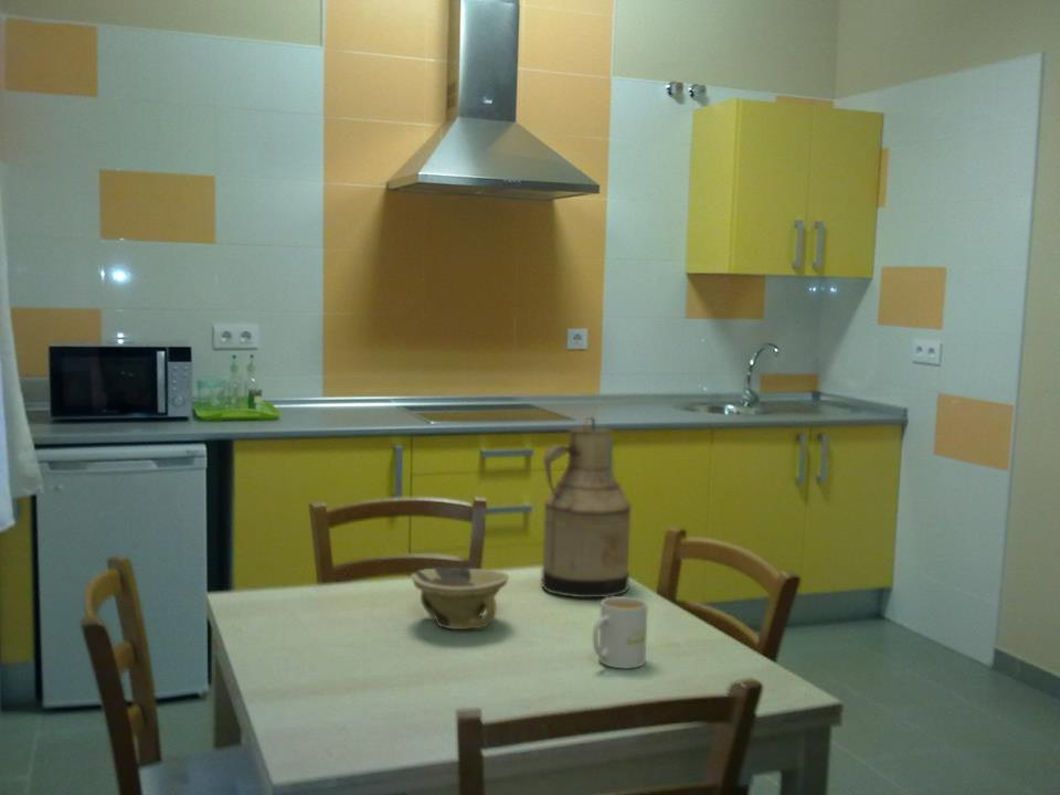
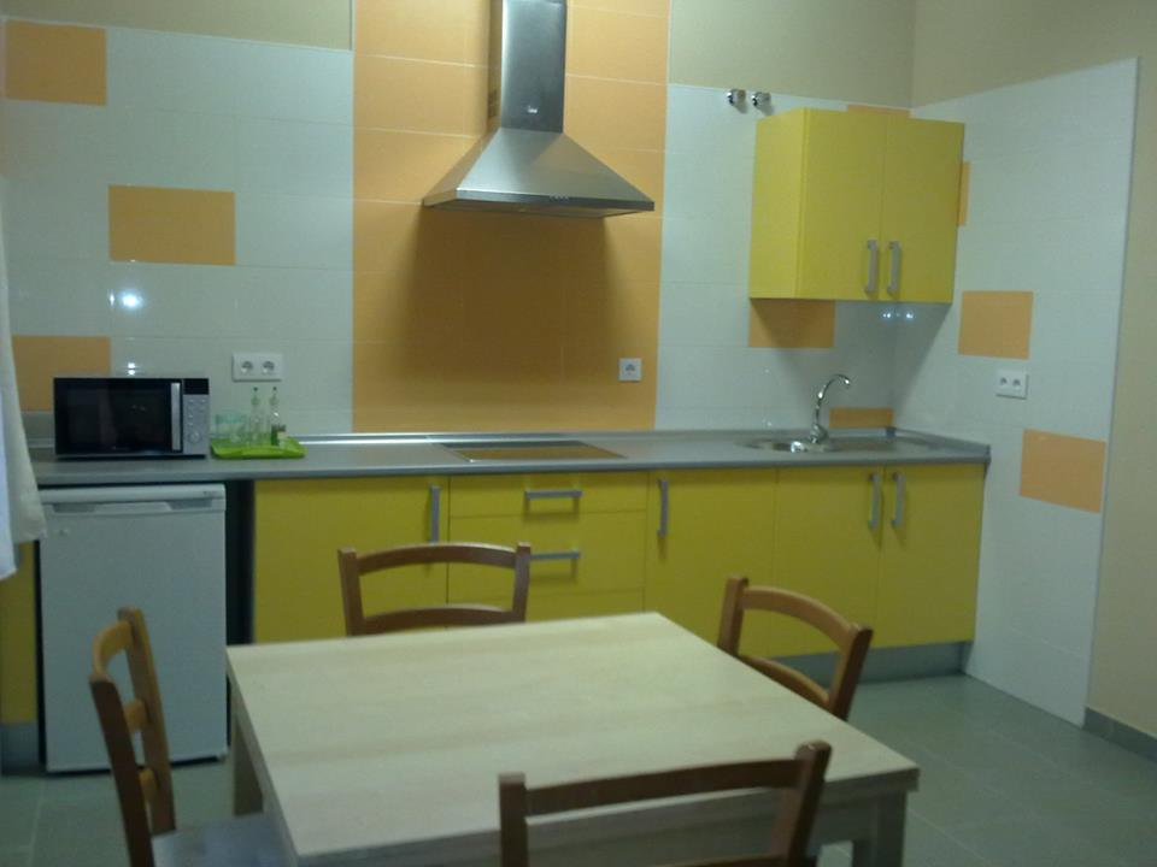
- mug [592,595,649,669]
- bowl [410,566,510,630]
- milk can [541,416,633,598]
